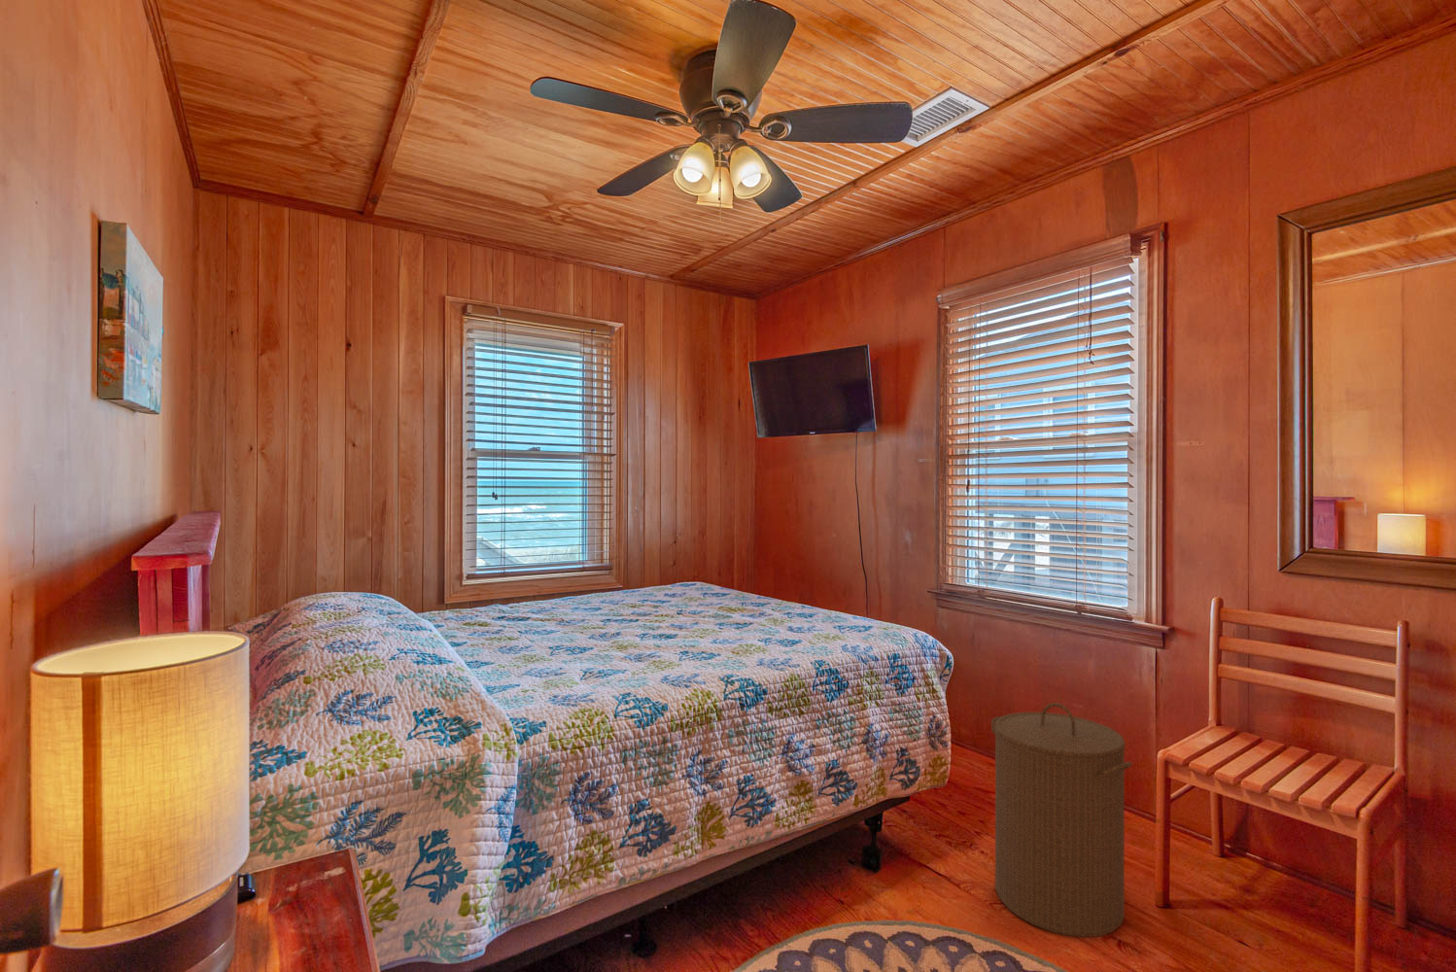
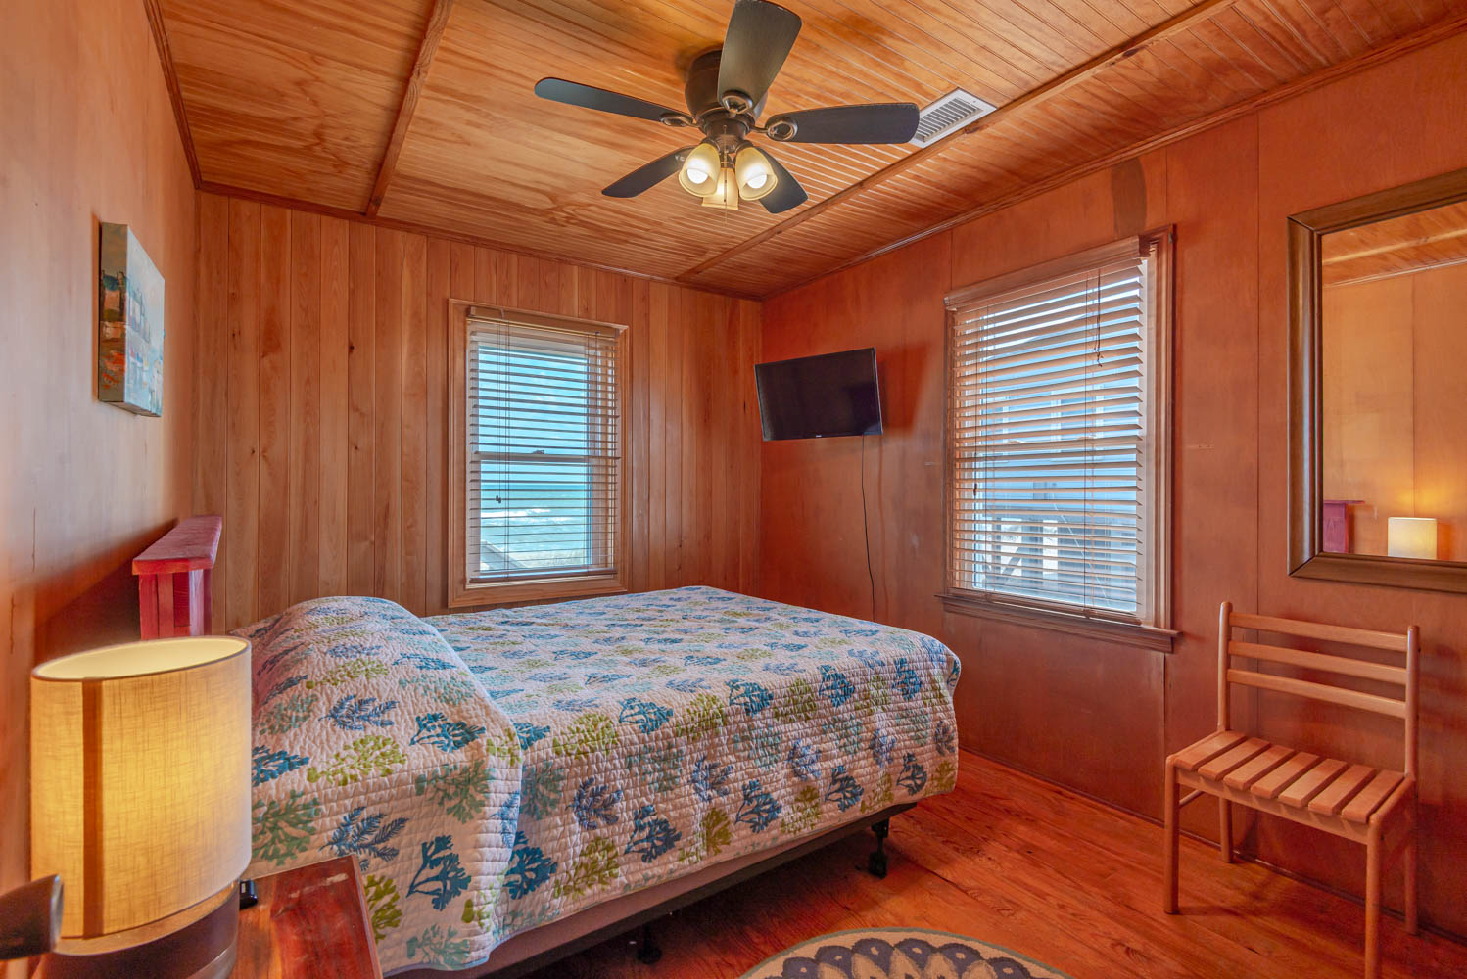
- laundry hamper [991,702,1134,938]
